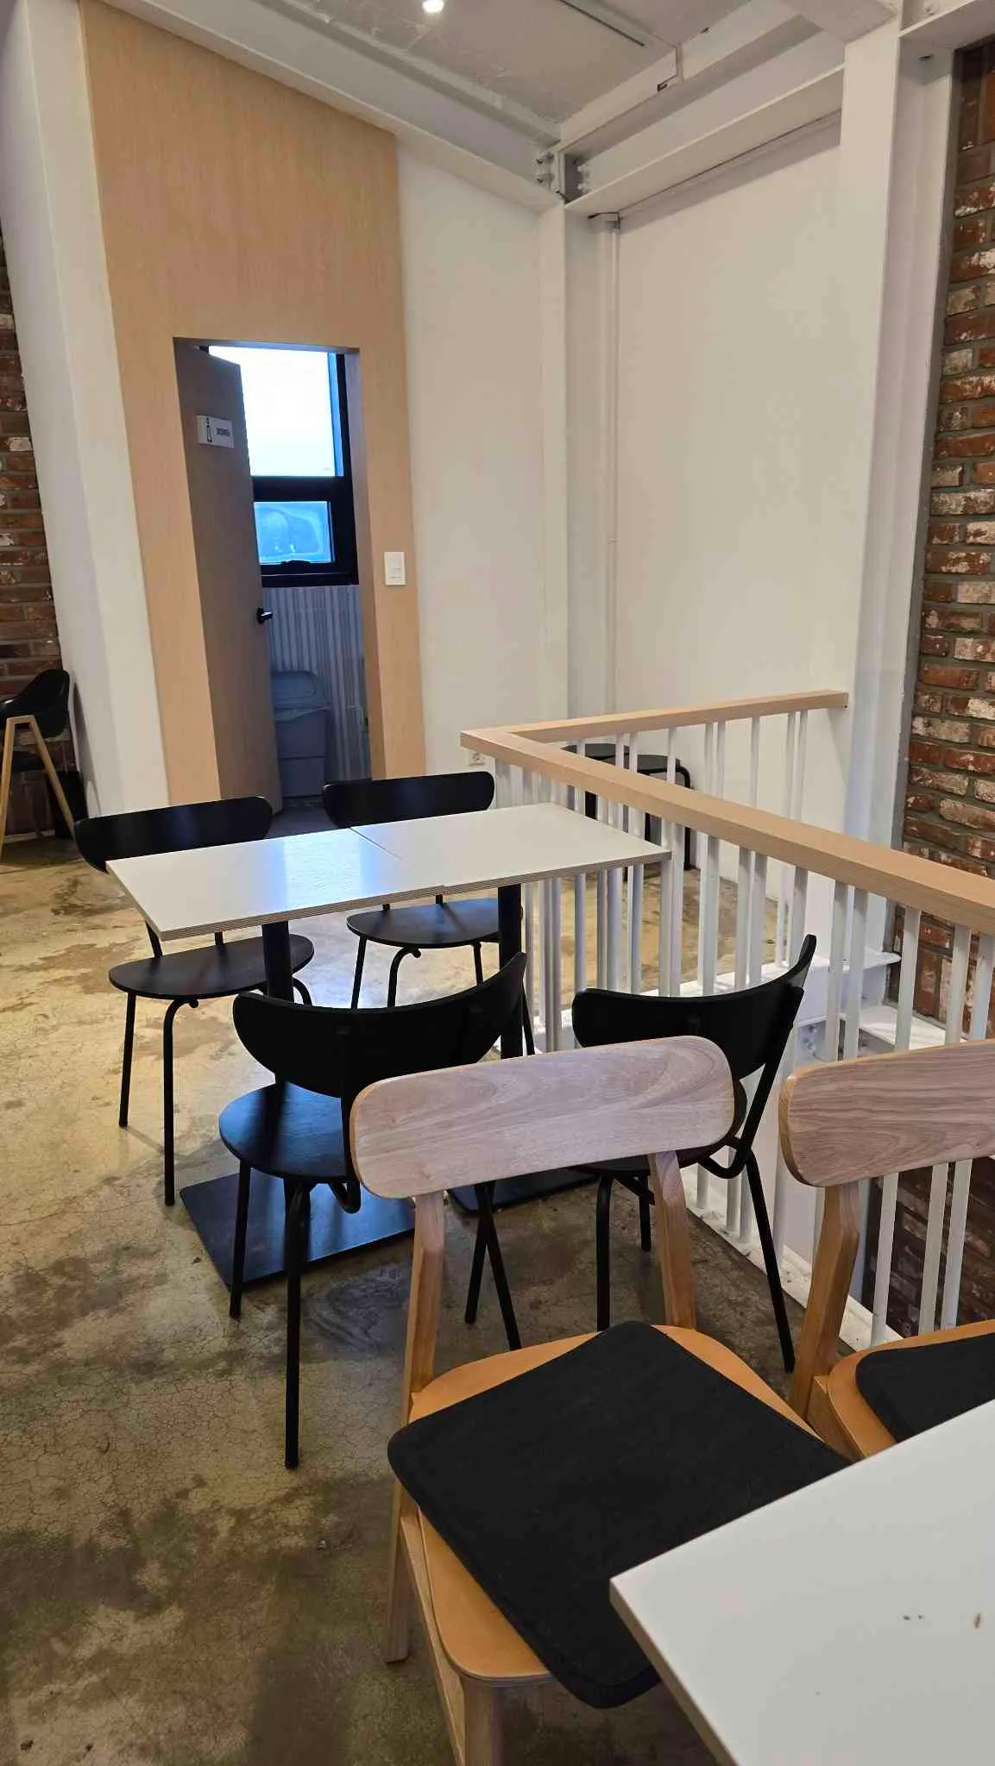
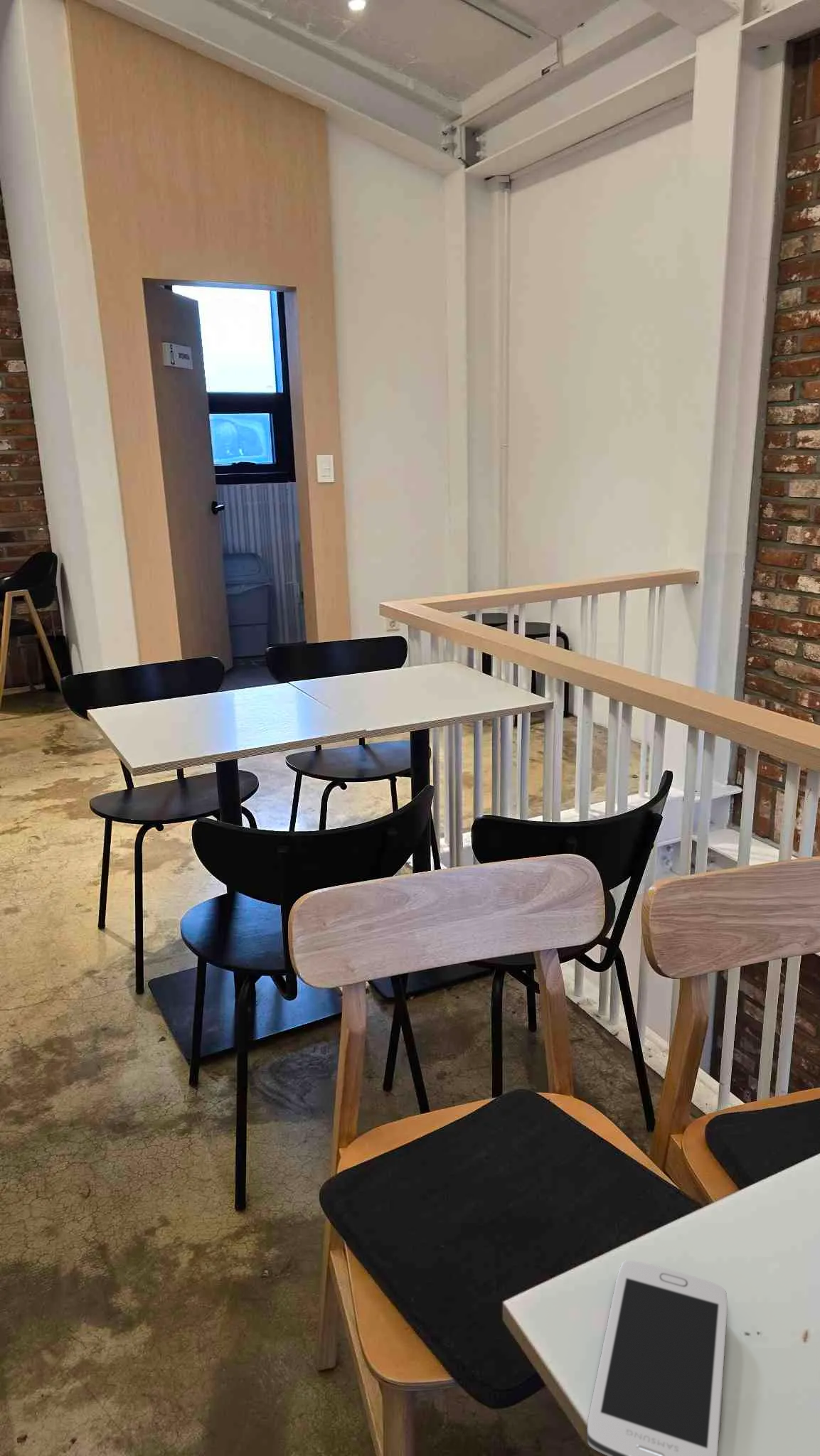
+ smartphone [586,1260,728,1456]
